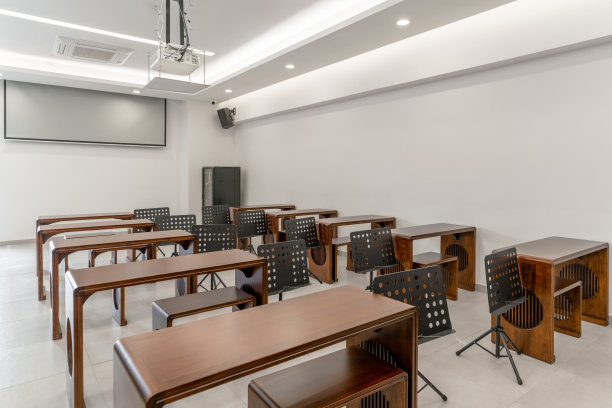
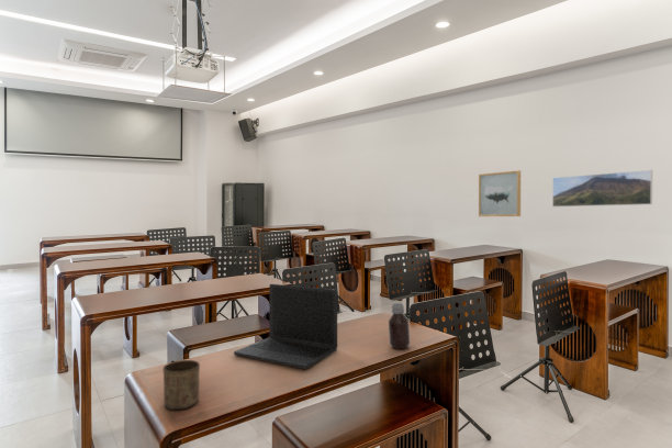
+ cup [161,359,201,411]
+ wall art [478,169,522,217]
+ laptop [233,283,338,370]
+ bottle [388,302,411,350]
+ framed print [551,169,653,208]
